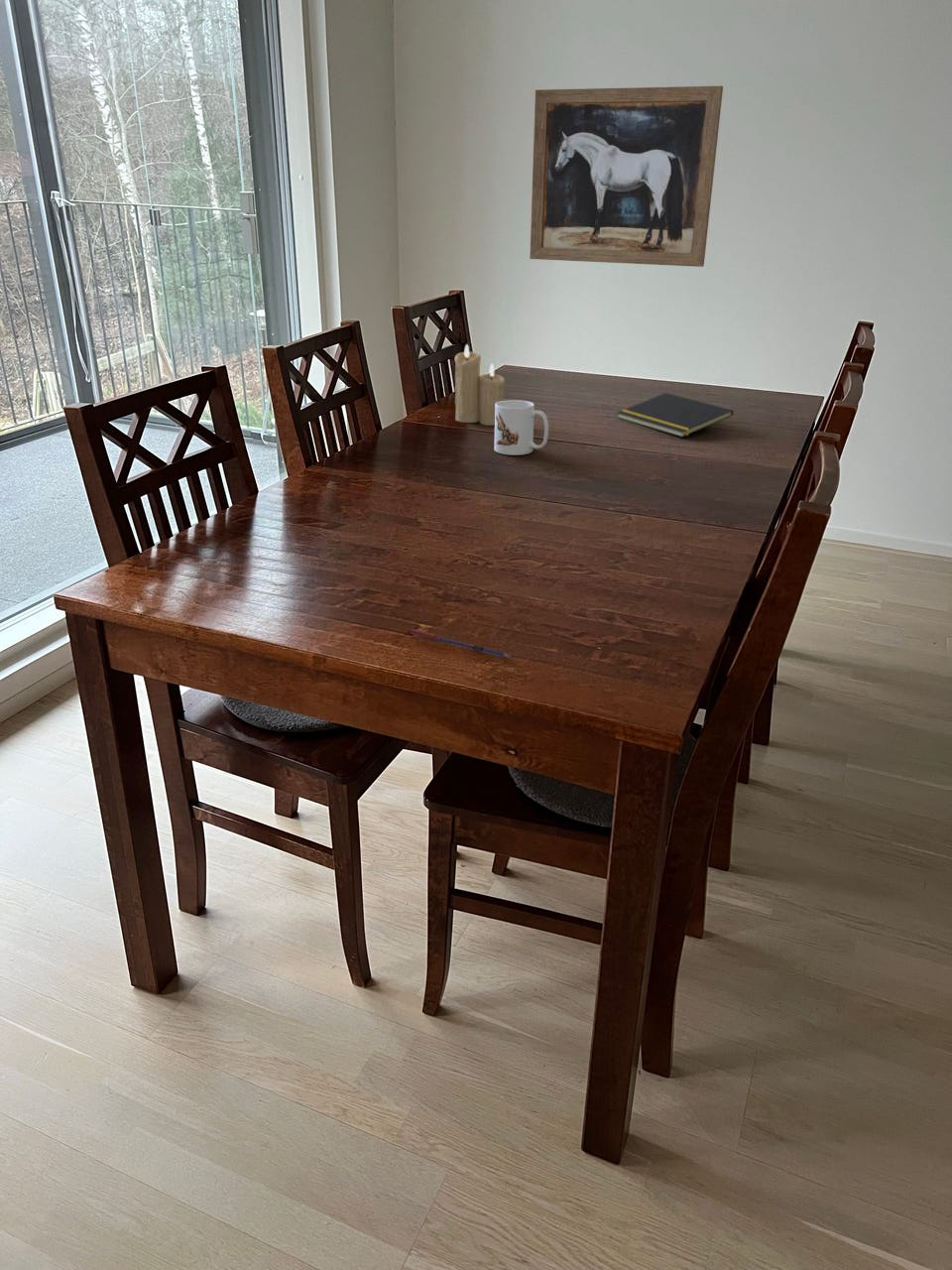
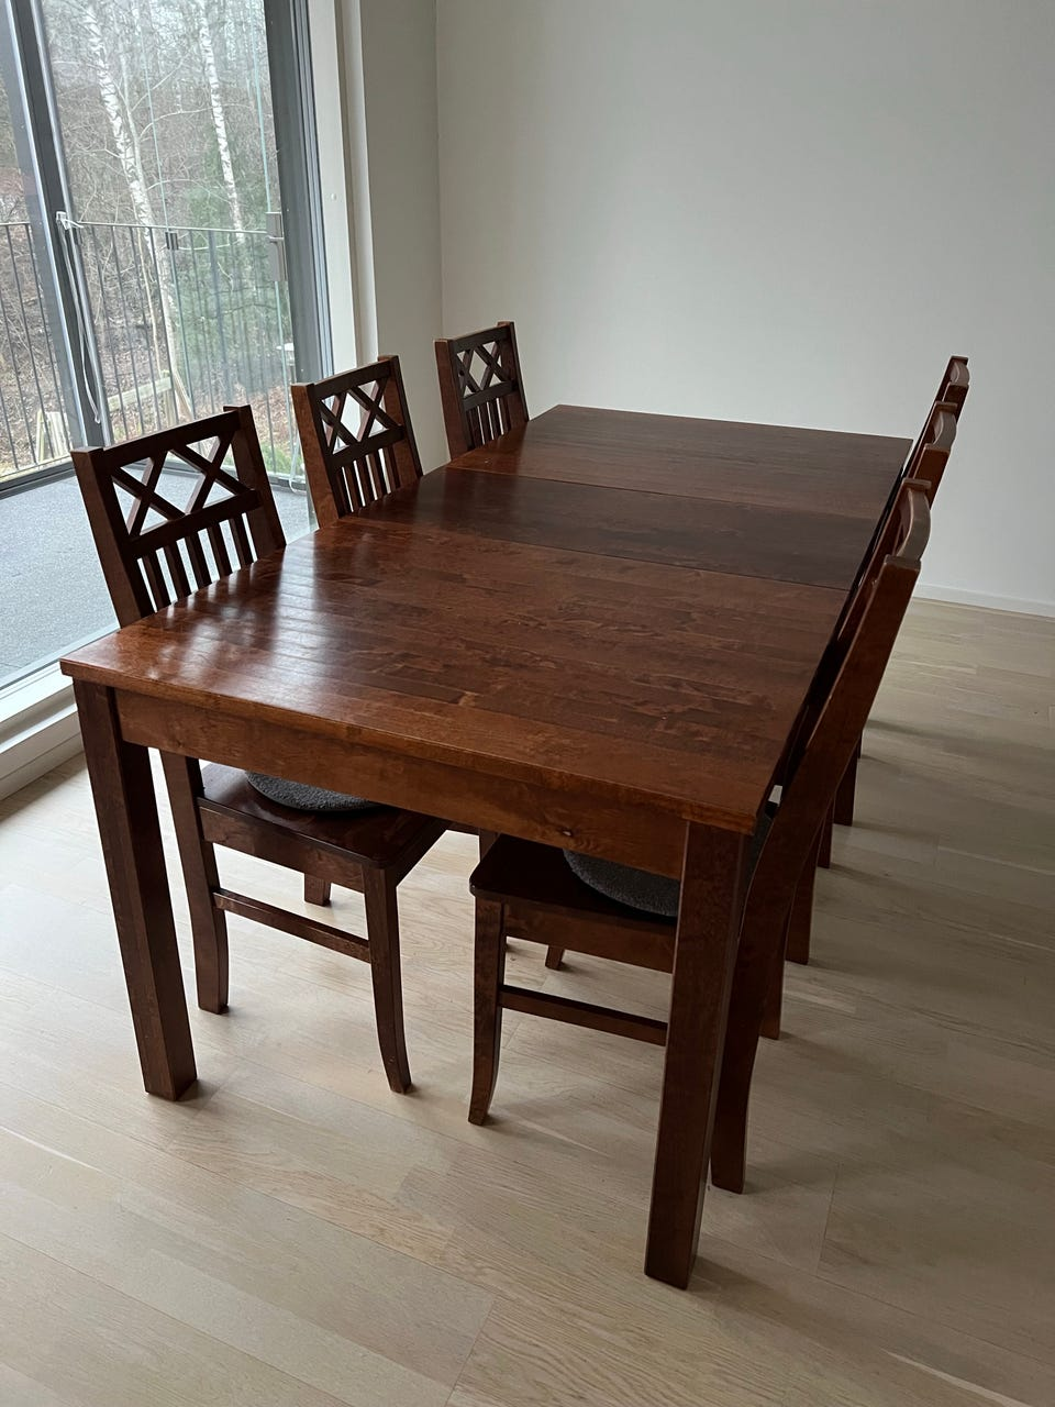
- candle [454,343,506,427]
- mug [493,399,549,456]
- notepad [616,392,734,439]
- wall art [529,85,724,268]
- pen [409,628,512,659]
